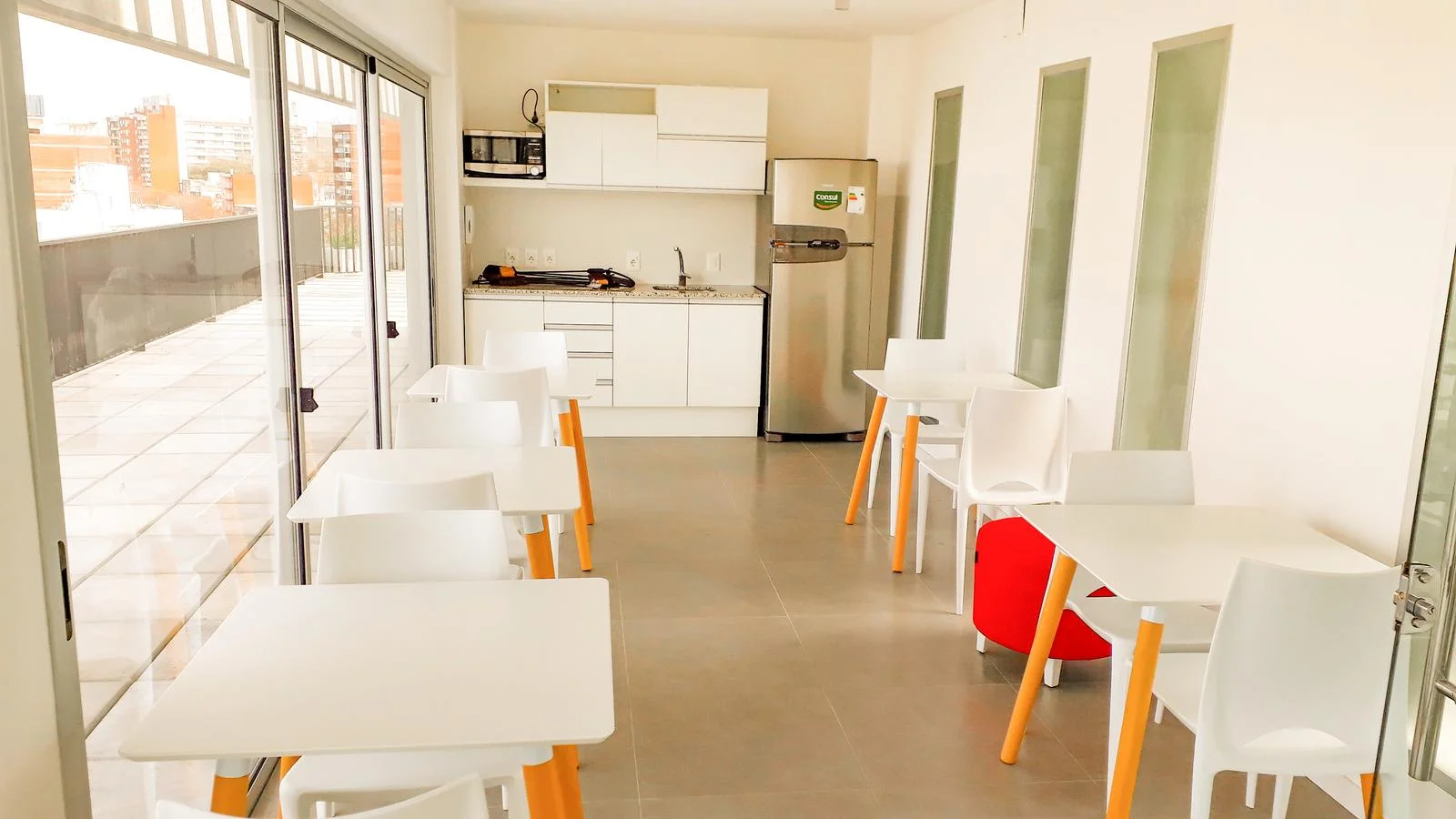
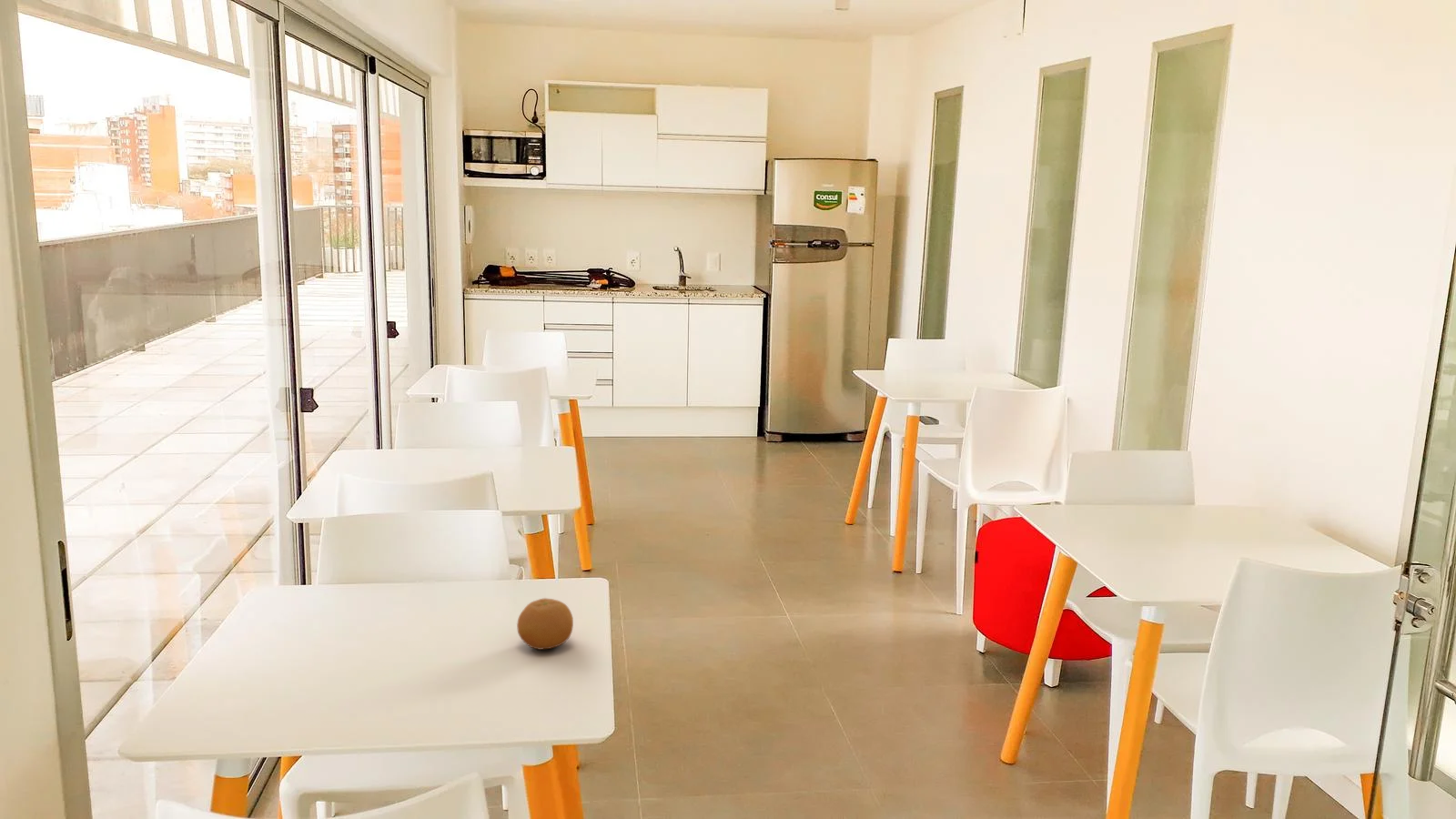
+ fruit [516,597,574,651]
